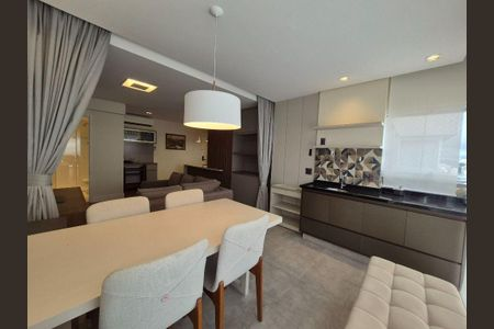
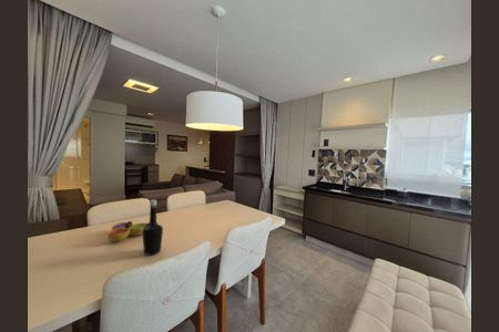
+ decorative bowl [106,220,147,242]
+ bottle [142,199,164,256]
